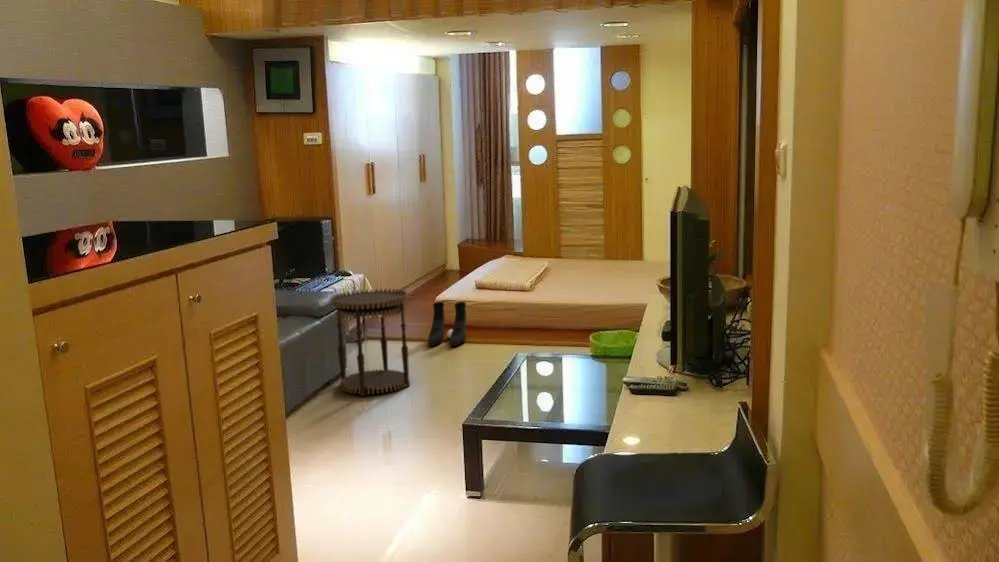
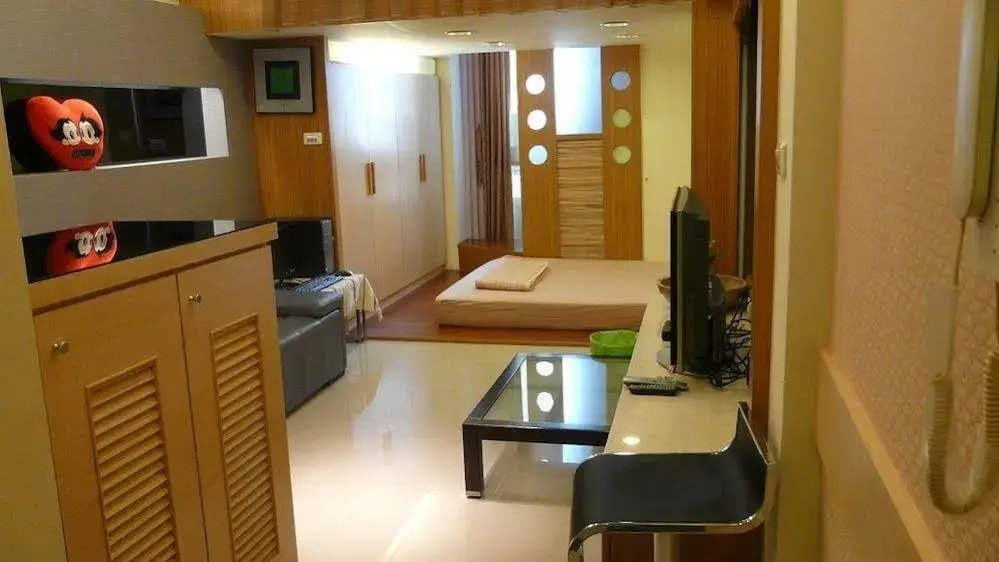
- side table [329,288,411,397]
- boots [427,301,467,347]
